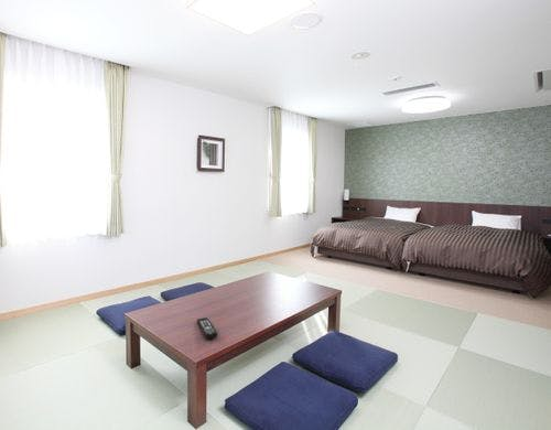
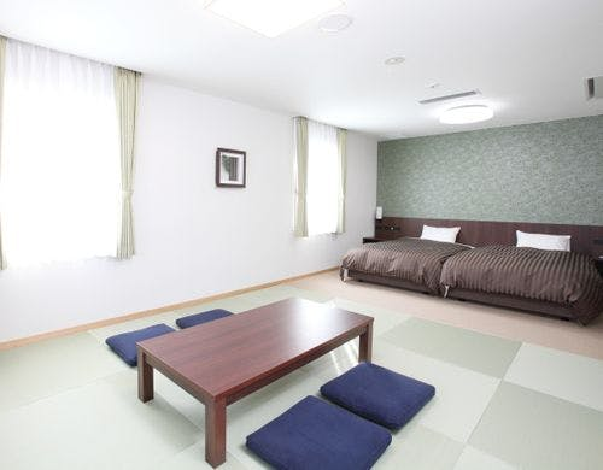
- remote control [196,316,218,340]
